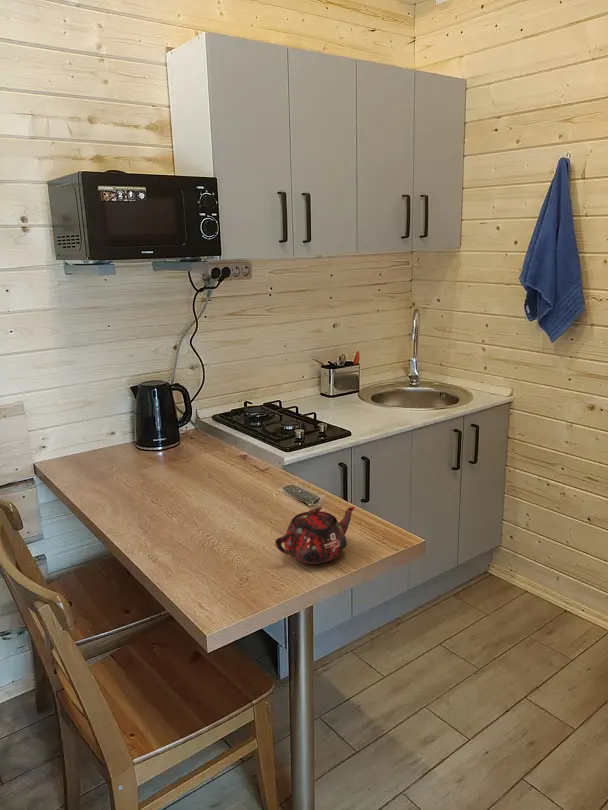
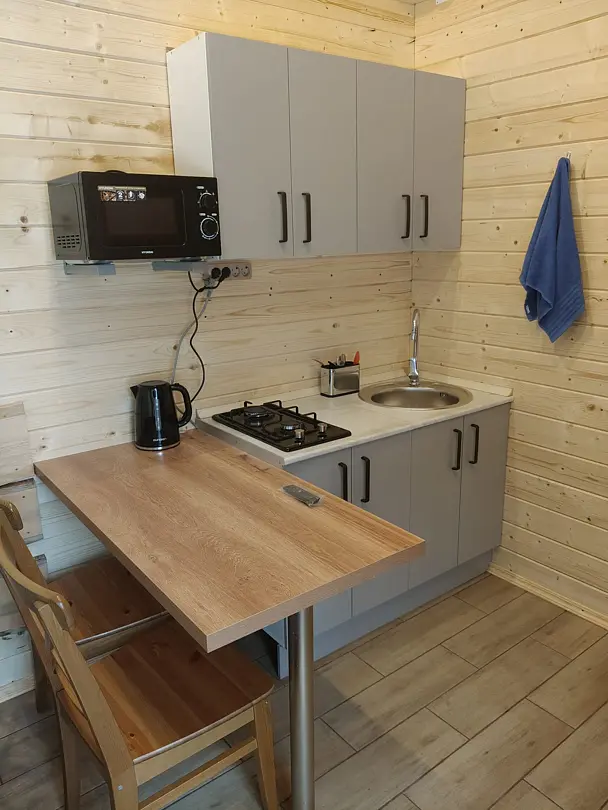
- teapot [274,506,356,565]
